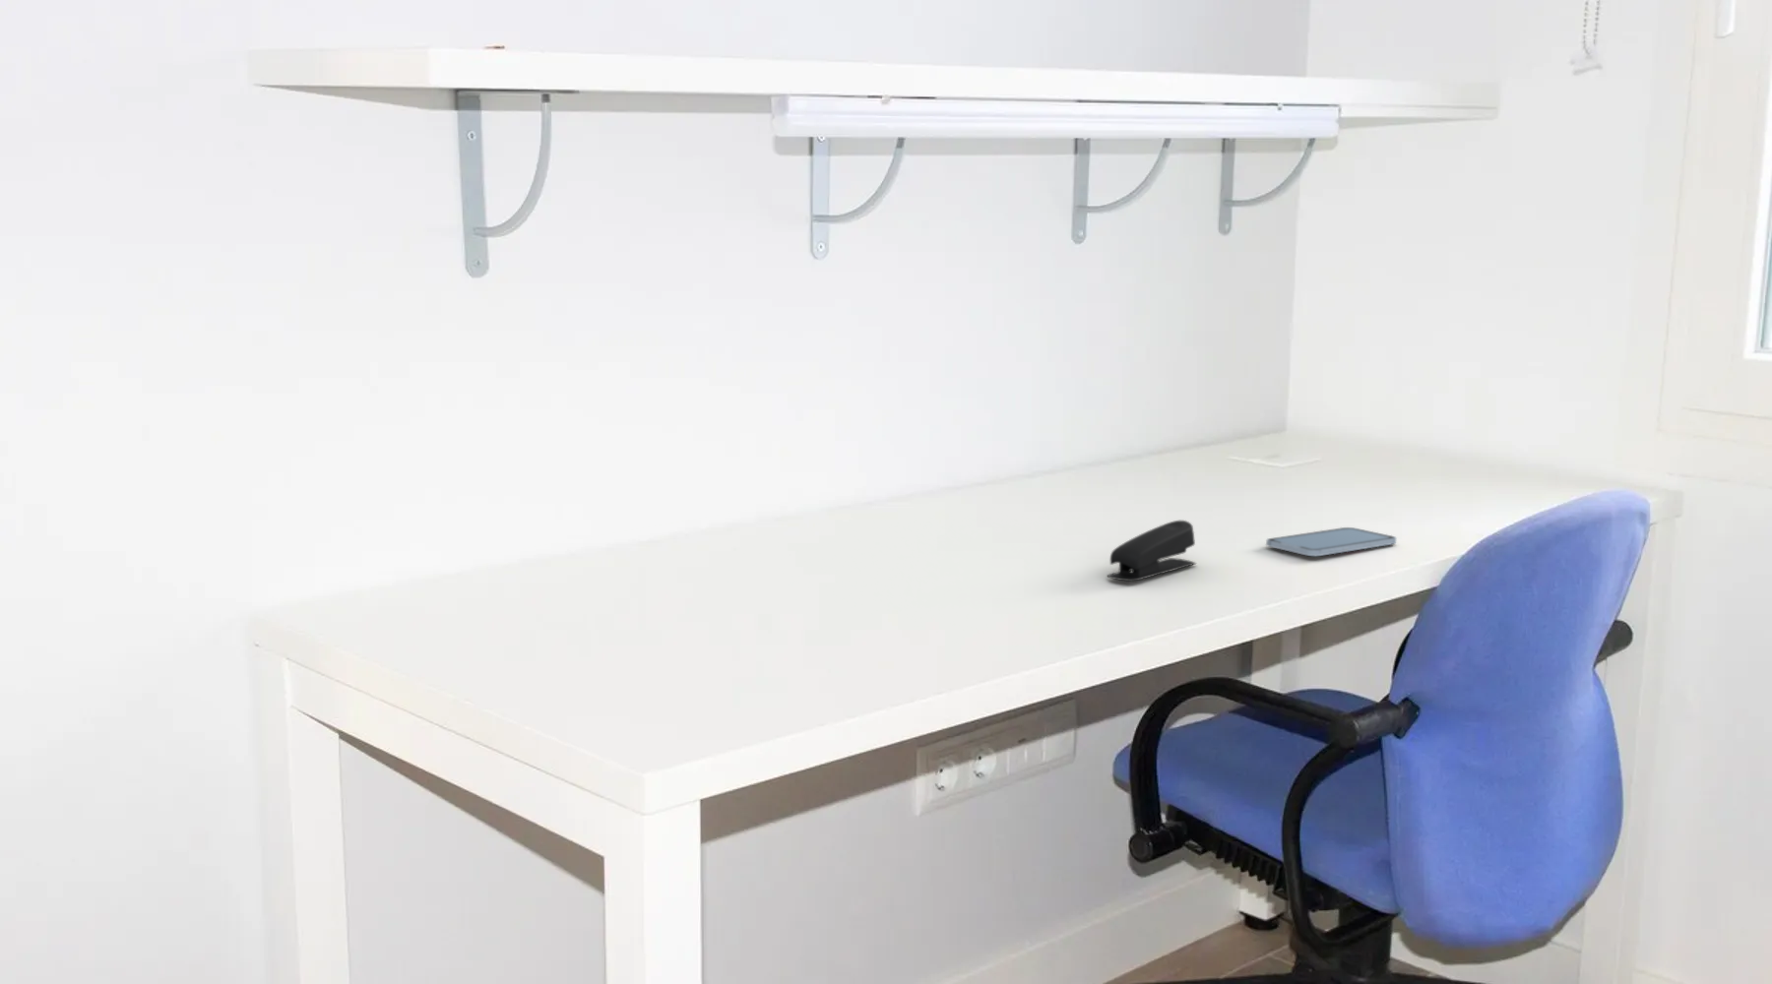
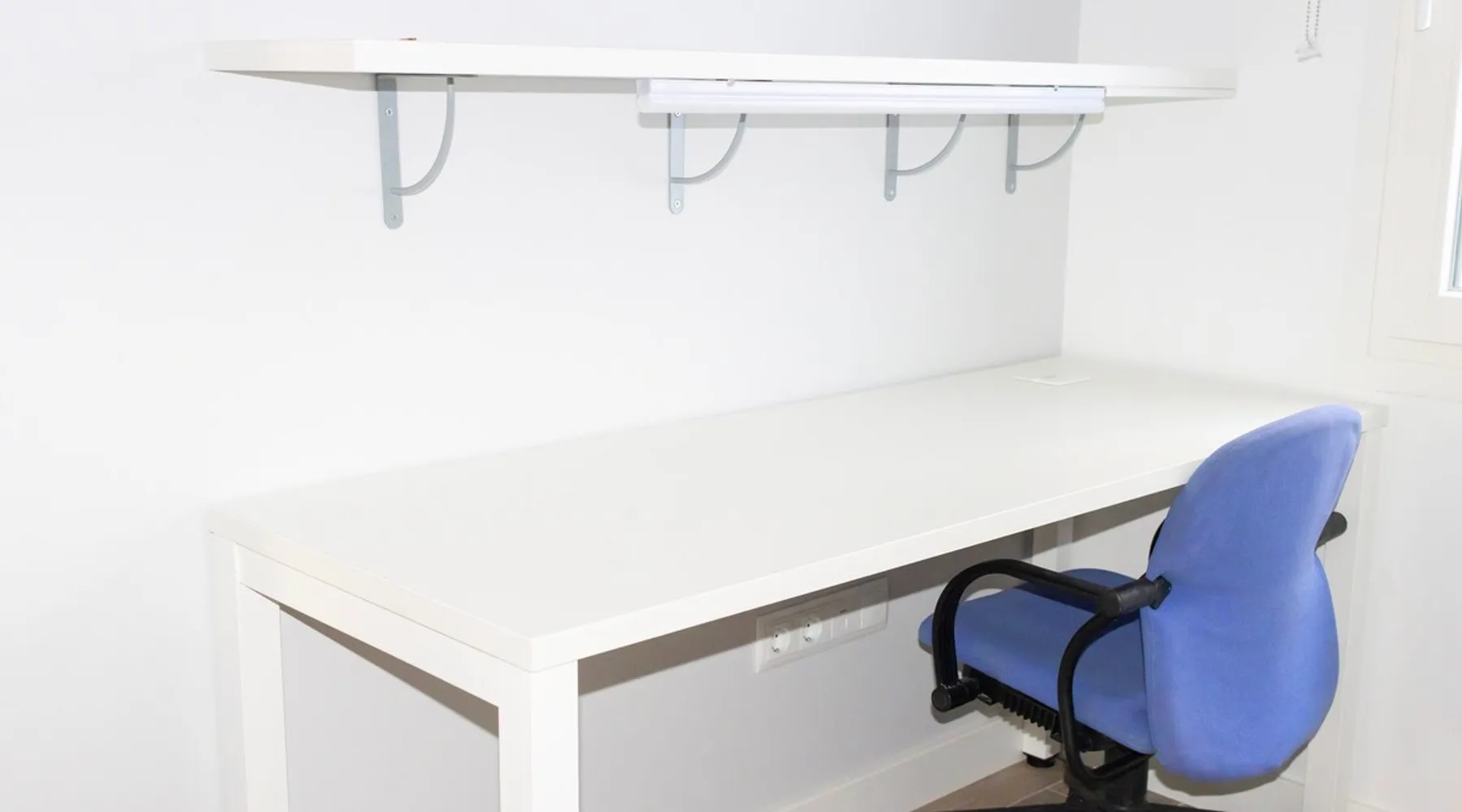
- smartphone [1265,526,1397,557]
- stapler [1107,520,1197,583]
